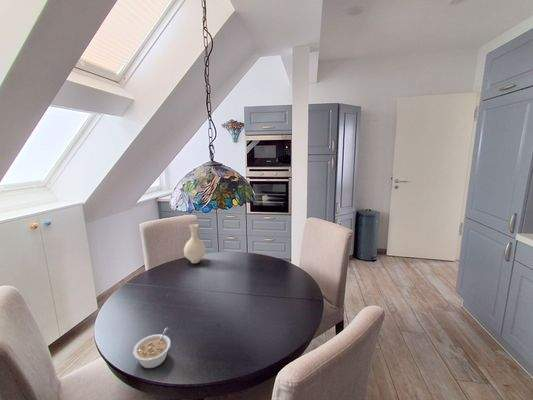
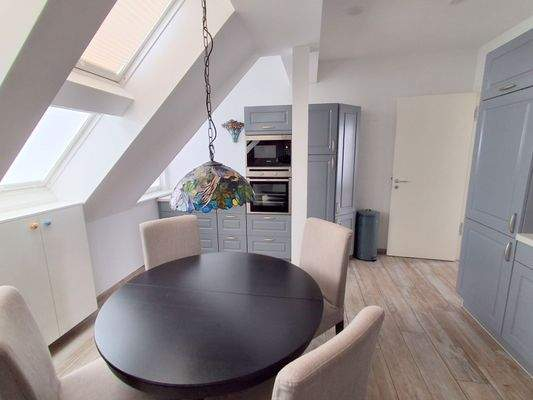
- legume [132,327,172,369]
- vase [183,223,207,264]
